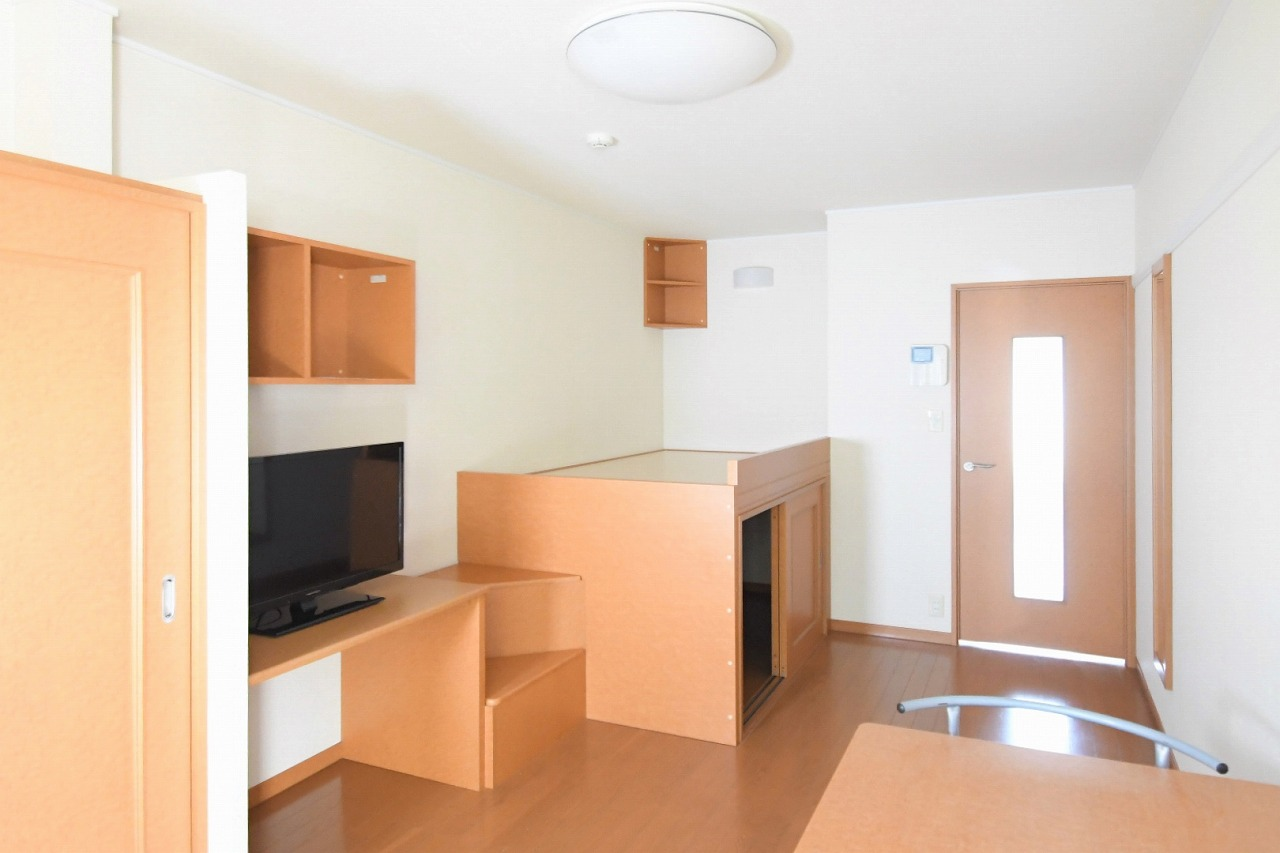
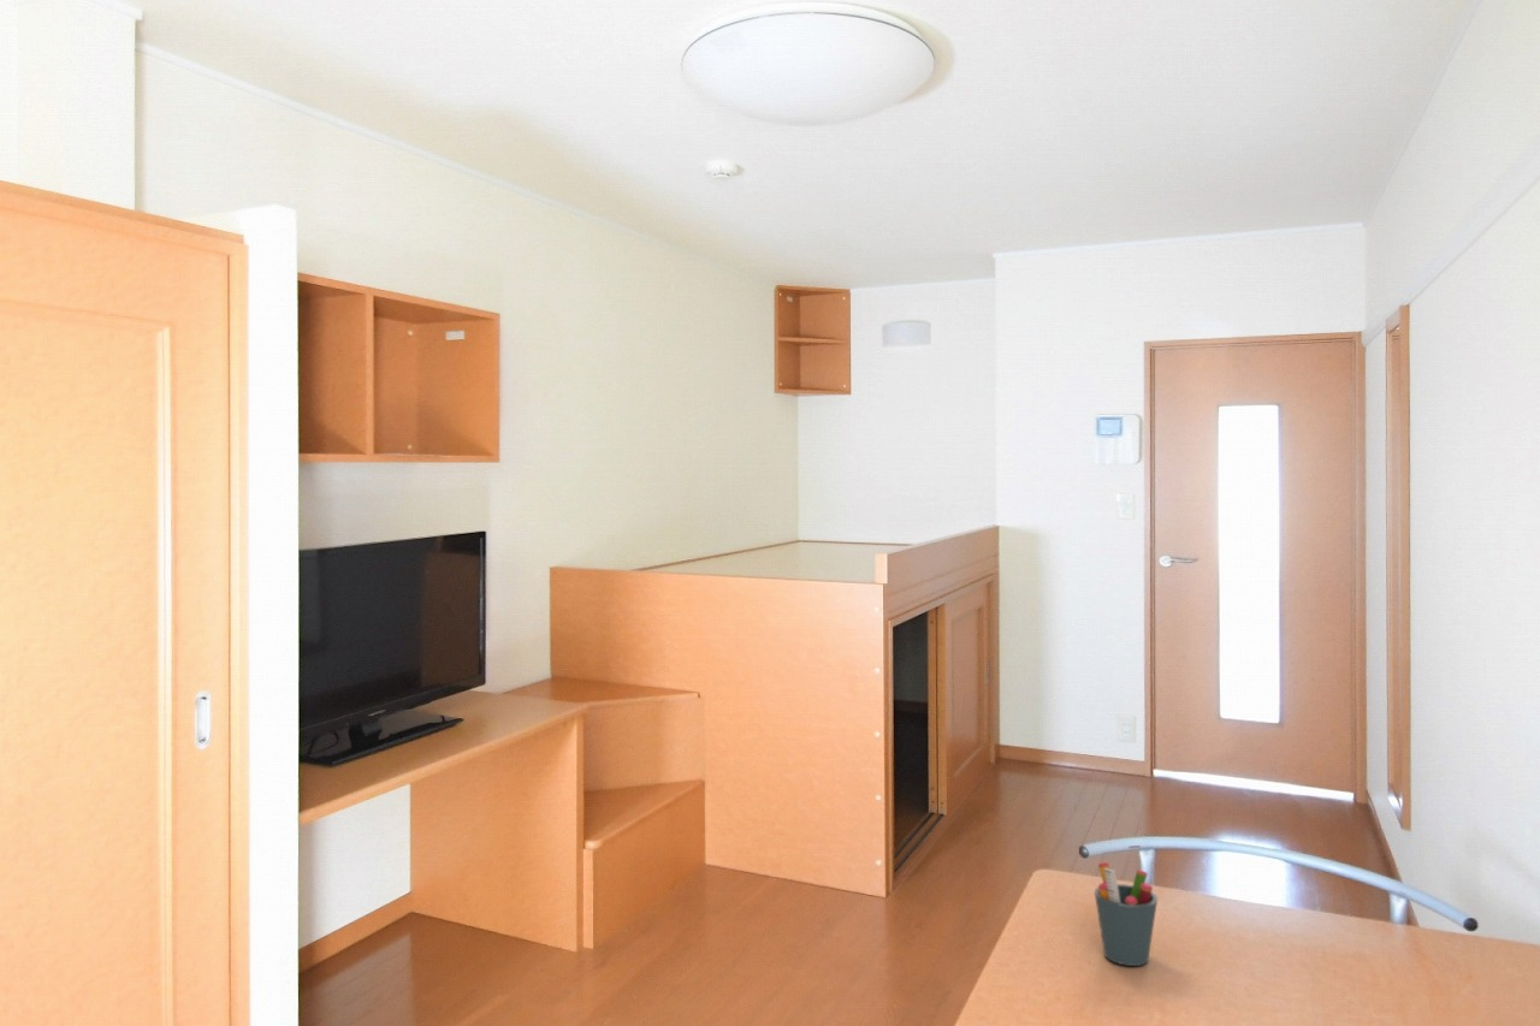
+ pen holder [1094,861,1159,967]
